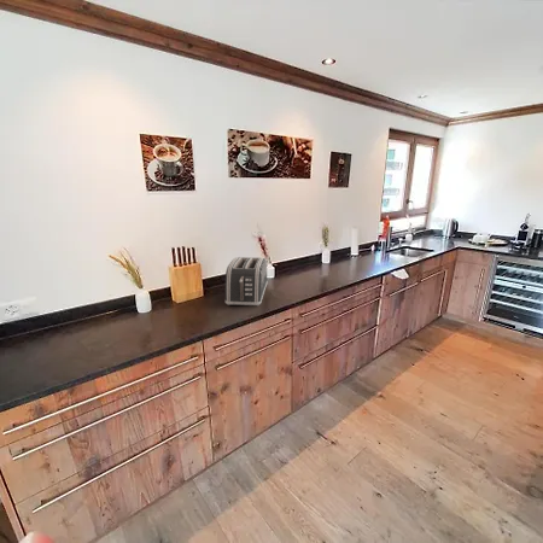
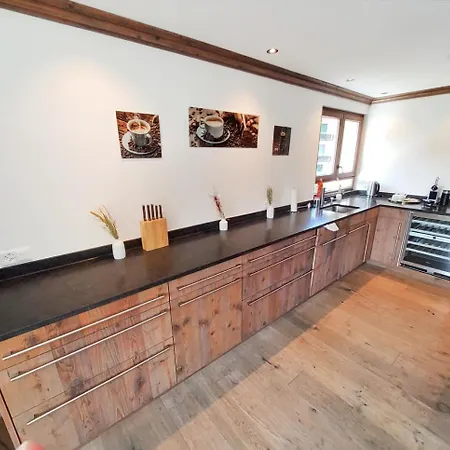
- toaster [224,256,269,308]
